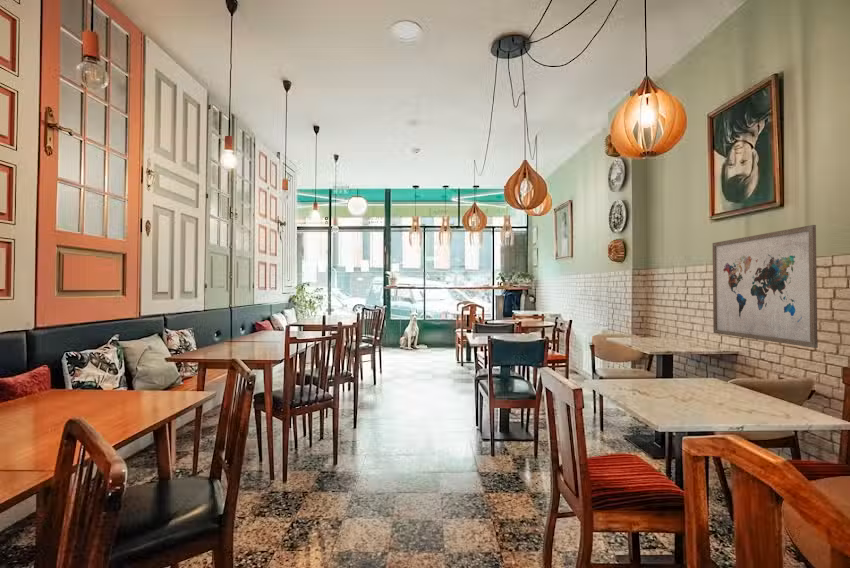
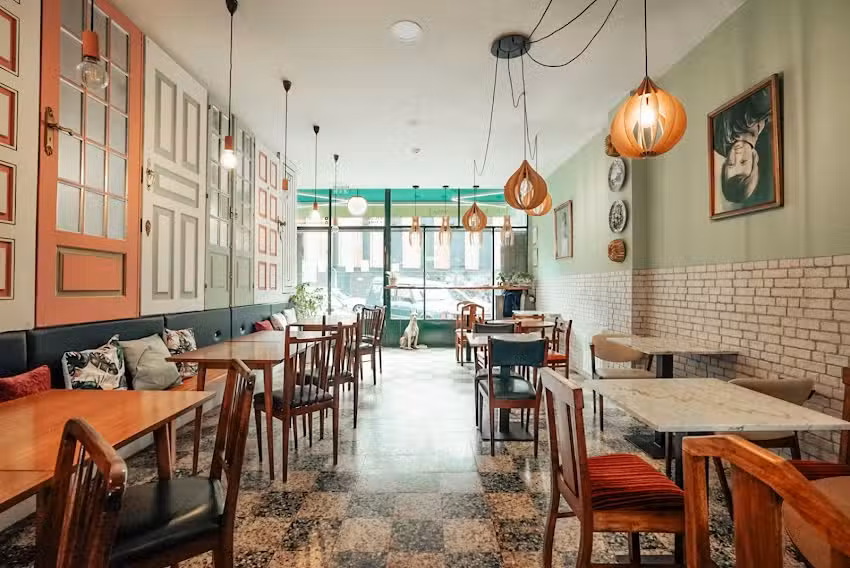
- wall art [712,224,819,349]
